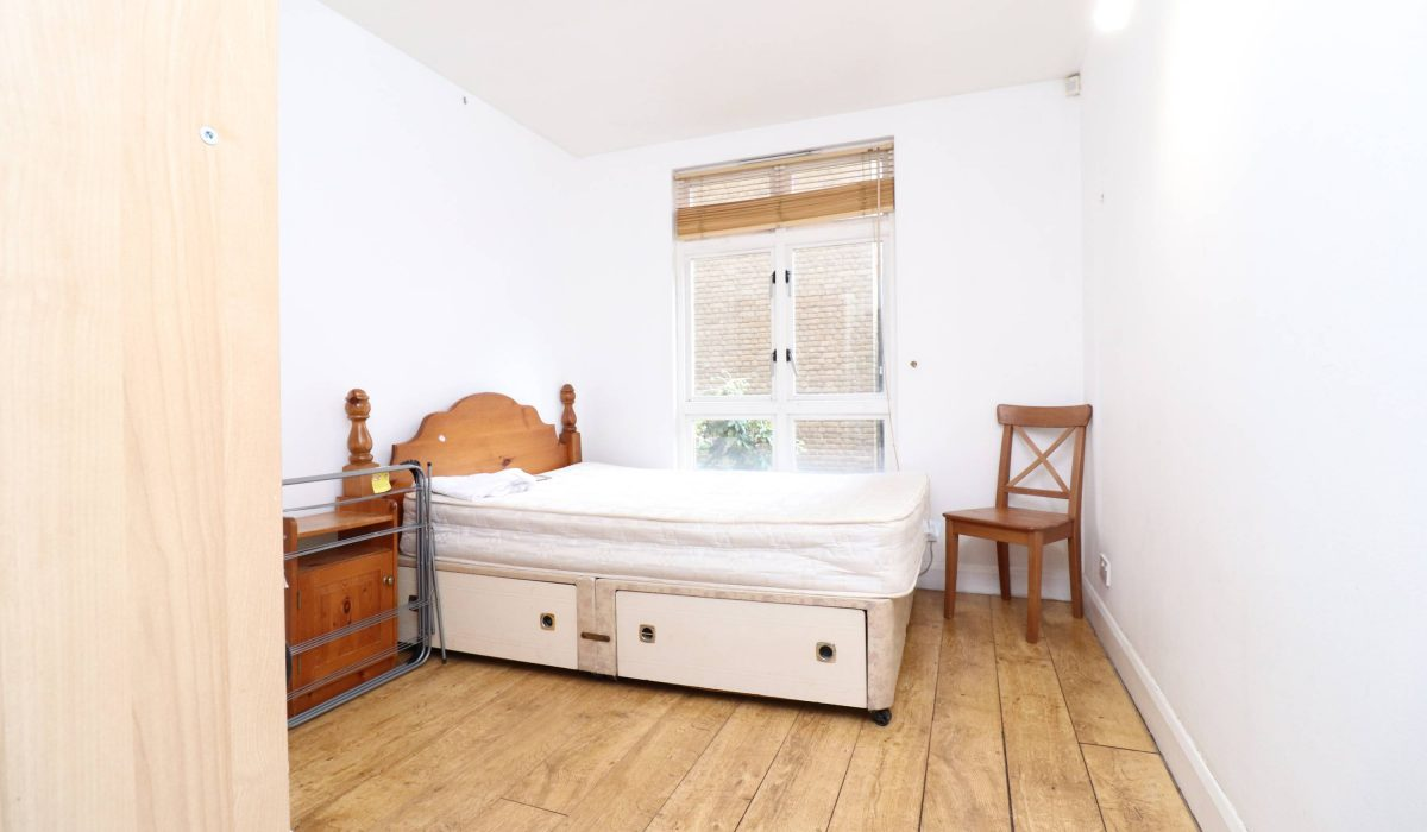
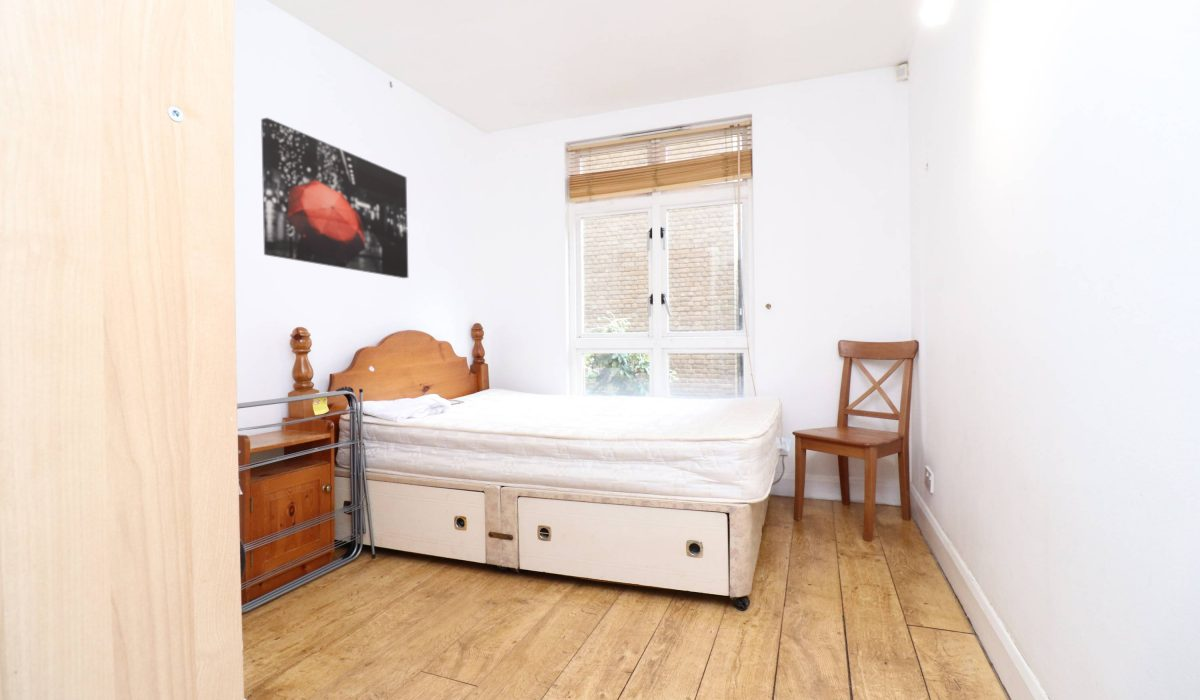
+ wall art [260,117,409,279]
